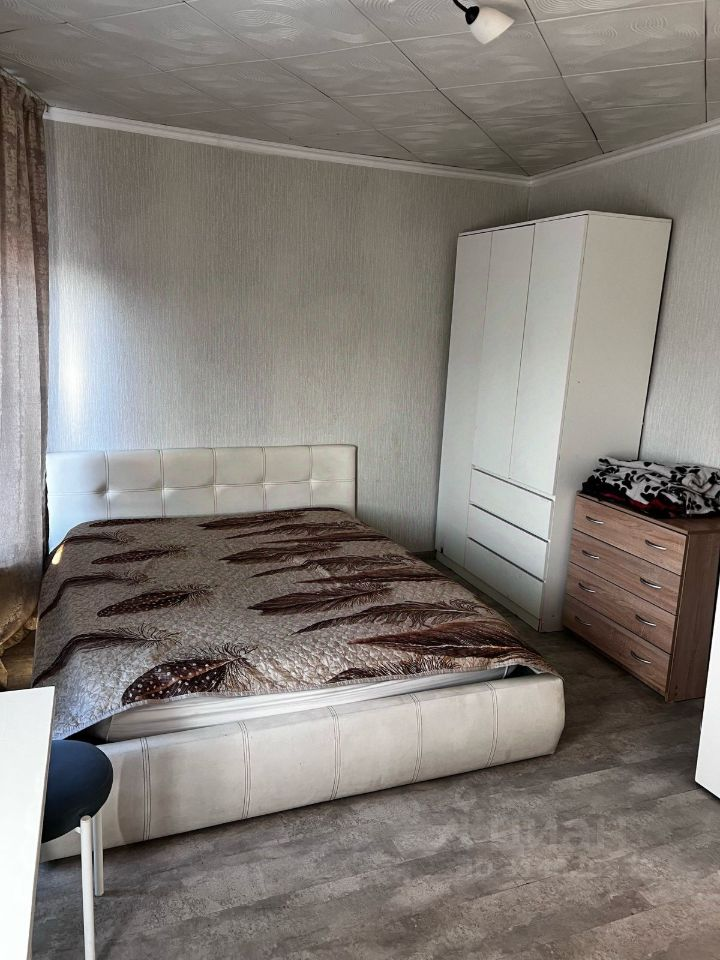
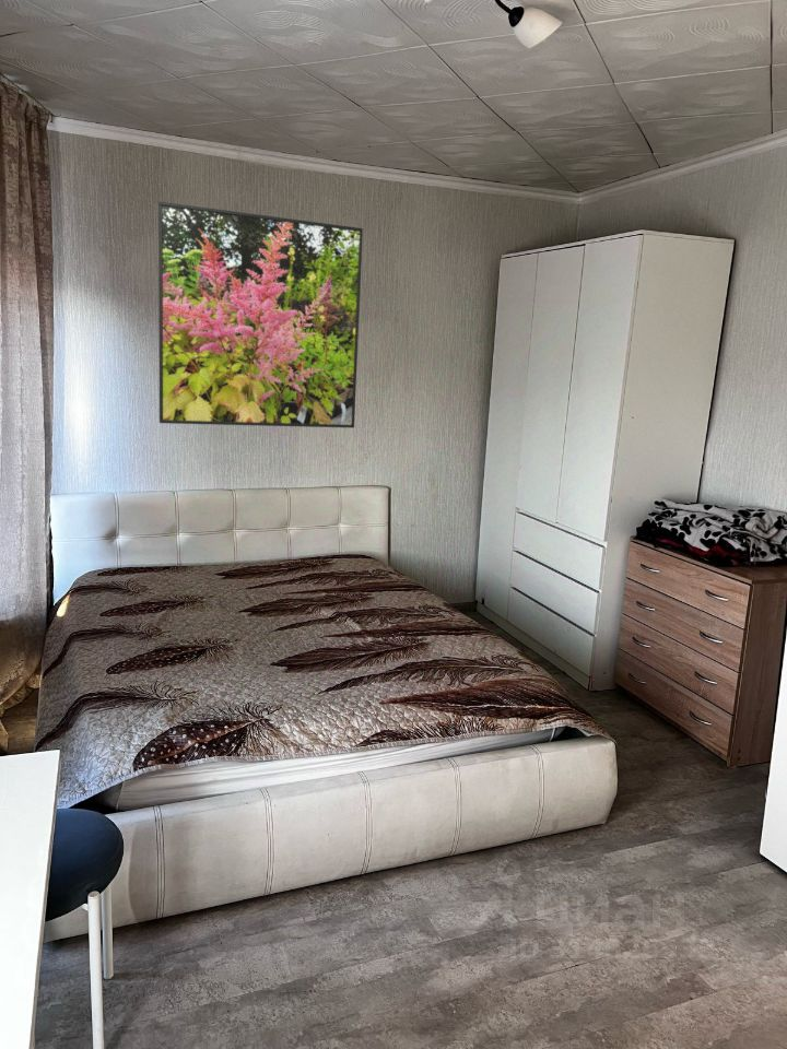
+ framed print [157,201,364,429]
